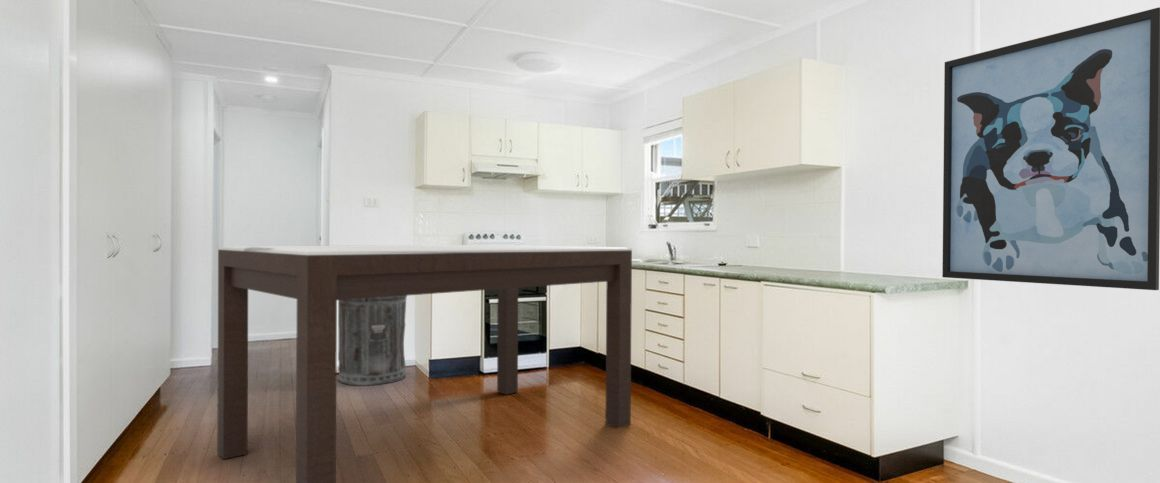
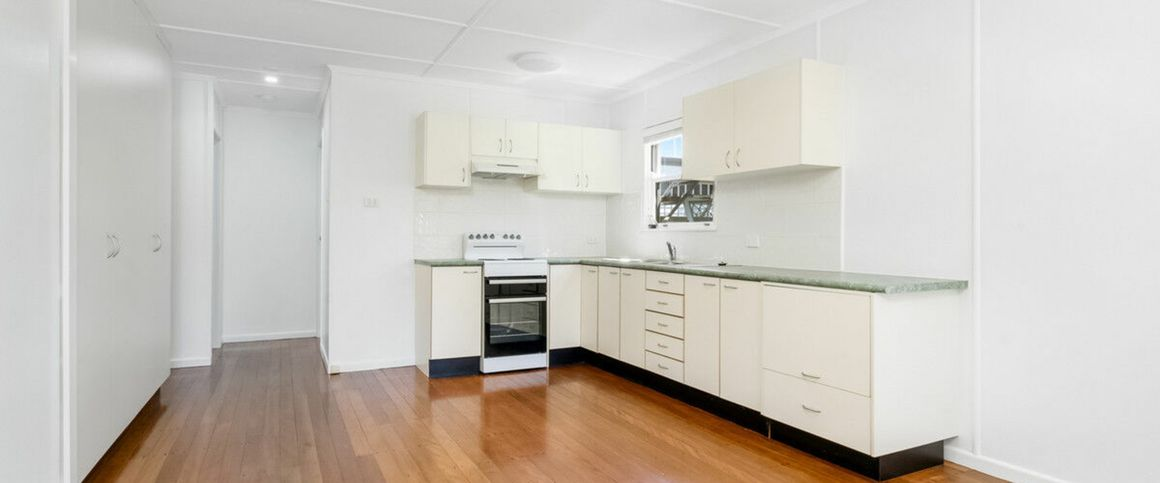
- wall art [941,6,1160,291]
- dining table [216,244,633,483]
- trash can lid [337,295,408,386]
